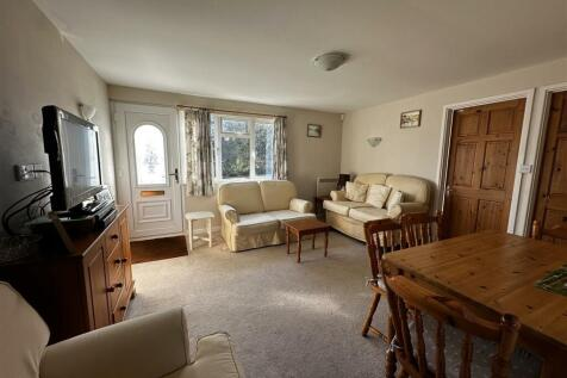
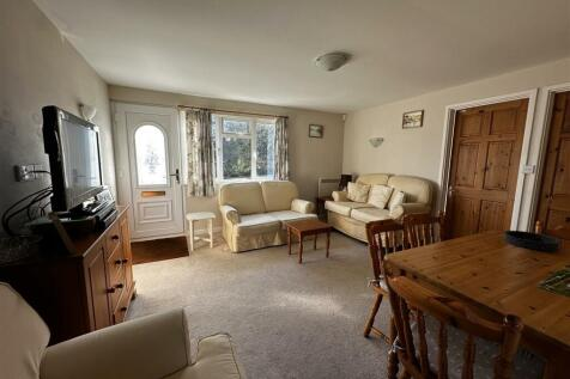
+ baking pan [503,230,564,252]
